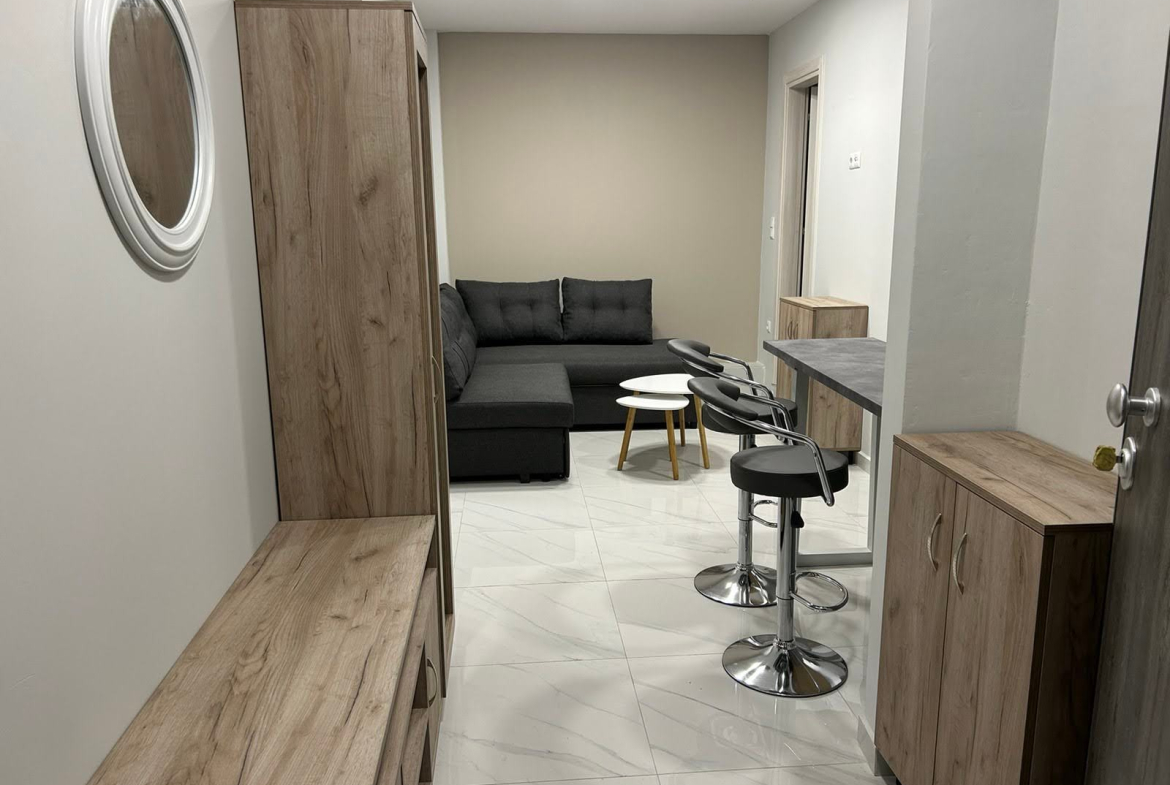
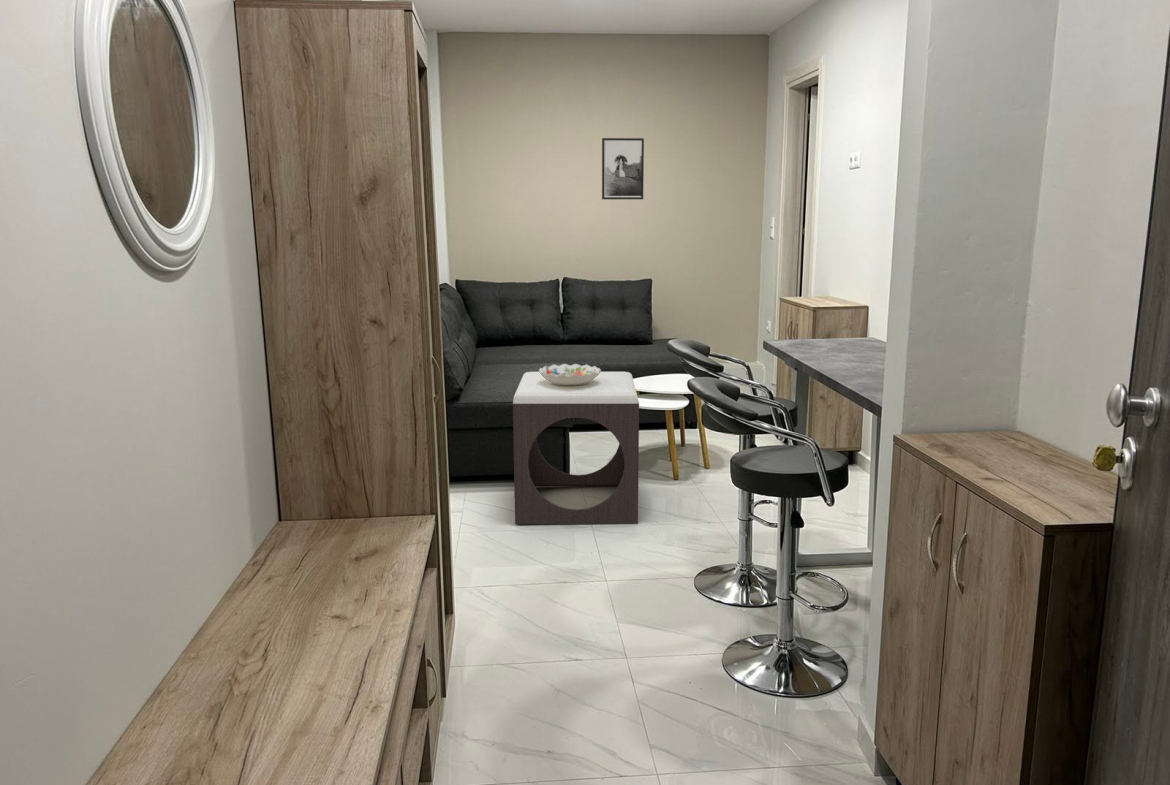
+ footstool [512,371,640,525]
+ decorative bowl [538,363,602,385]
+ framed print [601,137,645,200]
